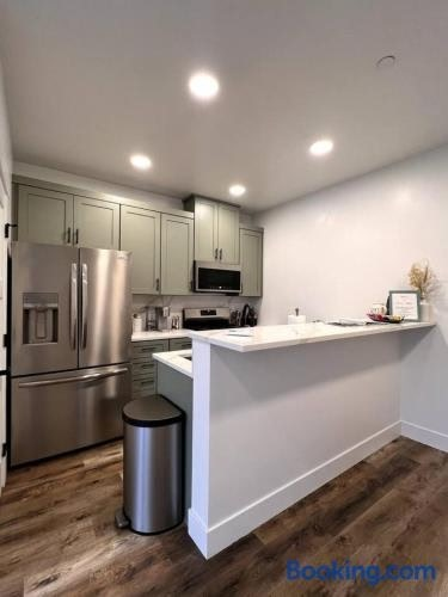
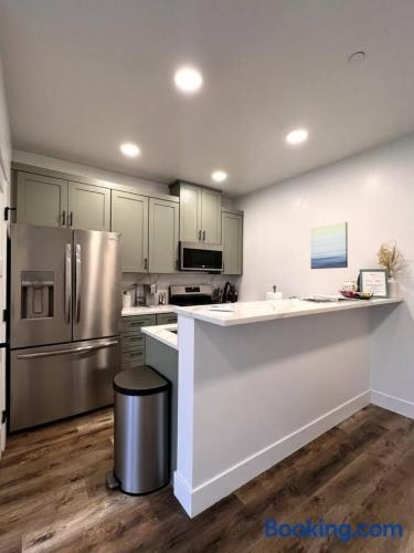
+ wall art [309,221,349,270]
